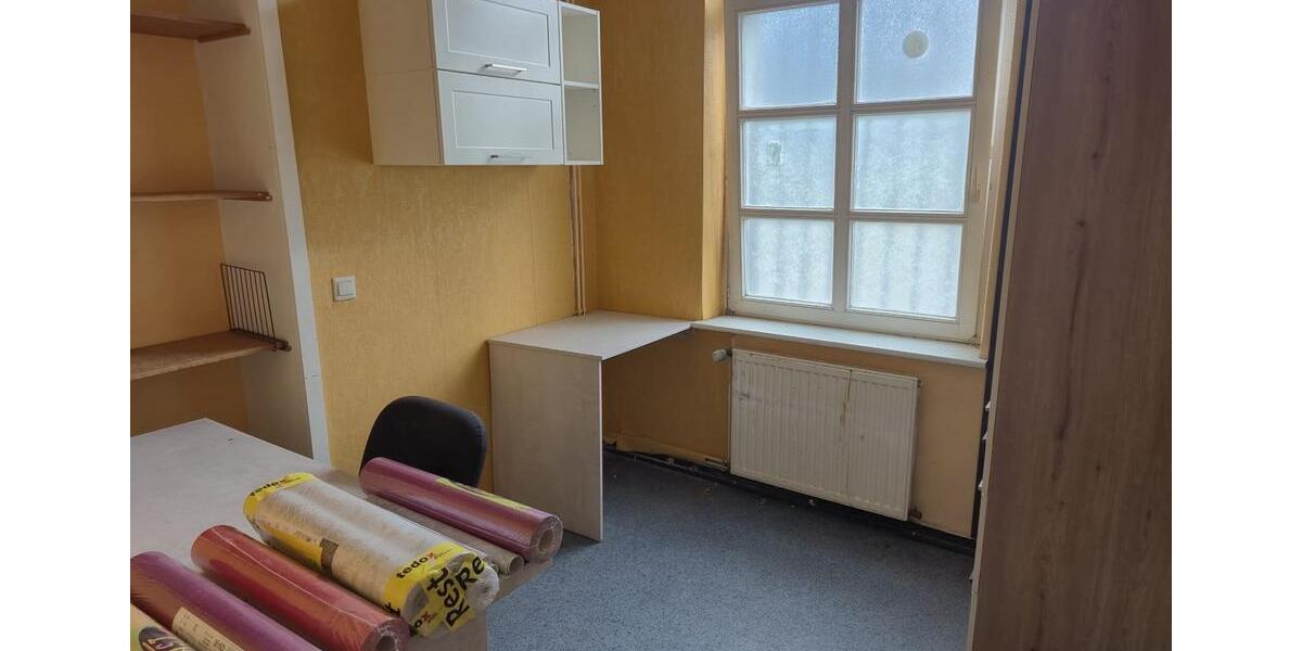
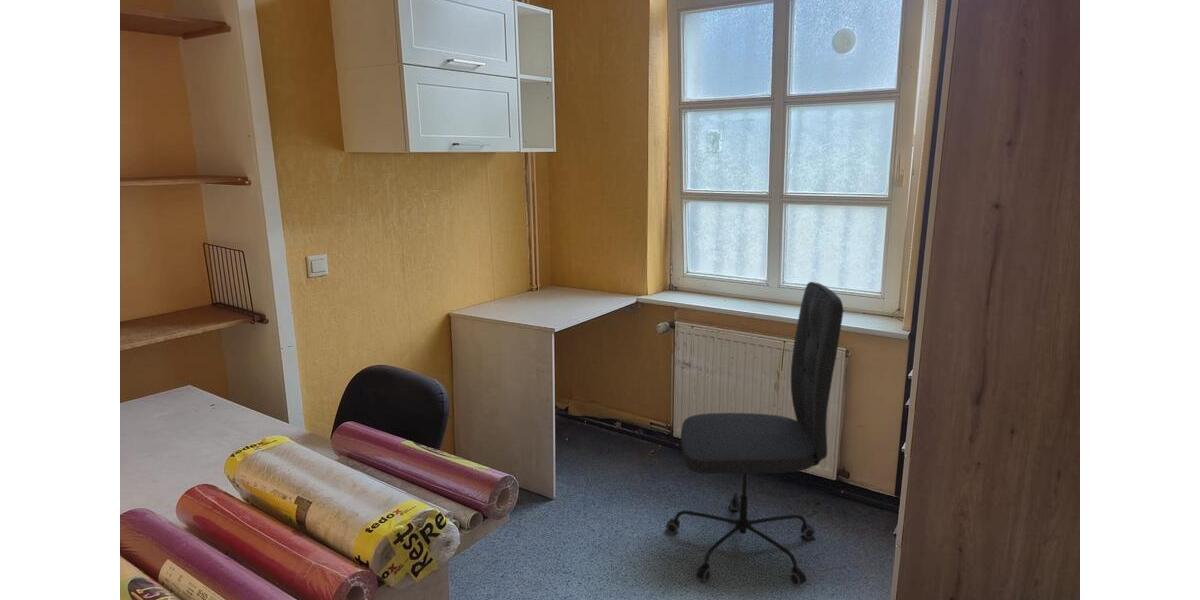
+ office chair [665,281,844,587]
